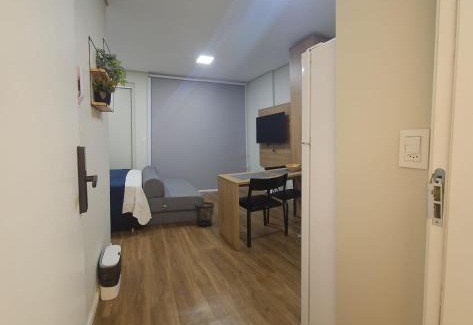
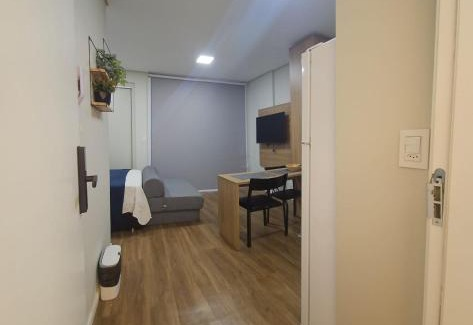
- wastebasket [194,201,215,227]
